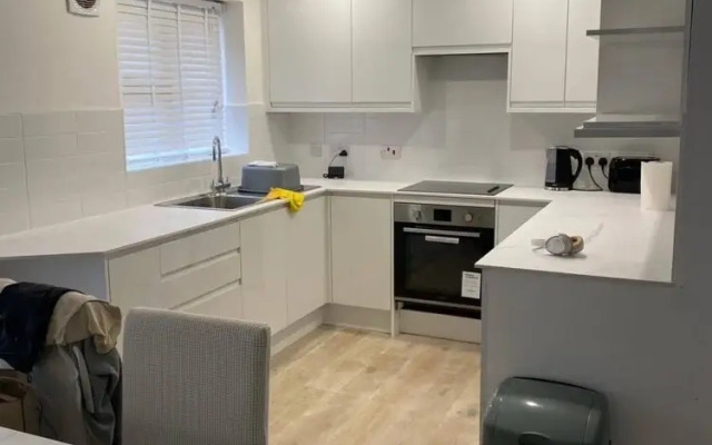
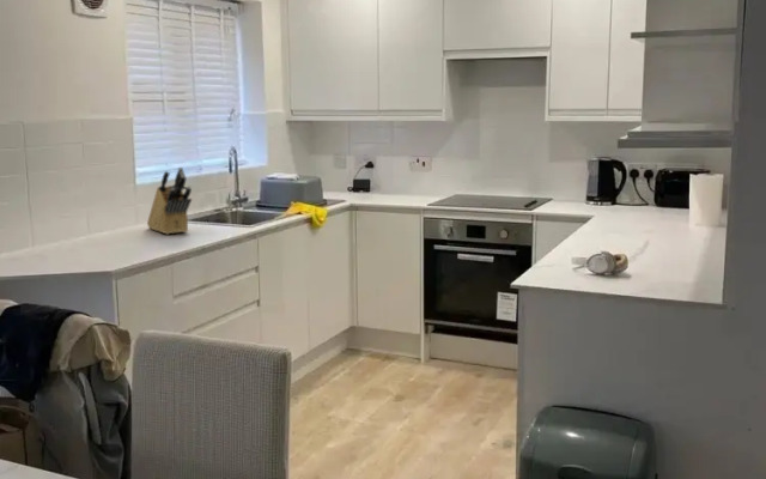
+ knife block [146,166,193,236]
